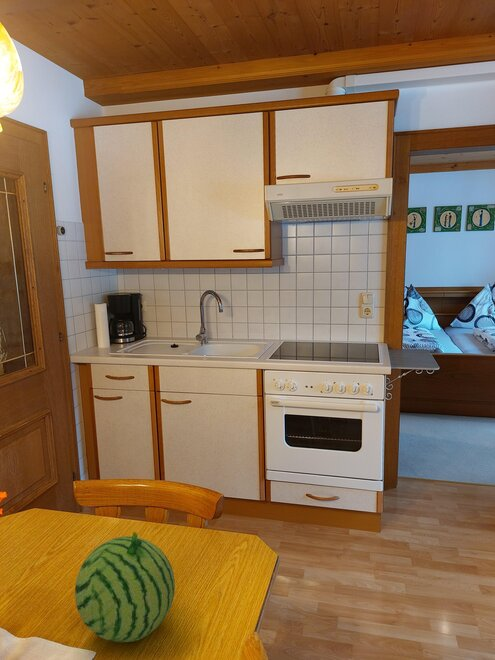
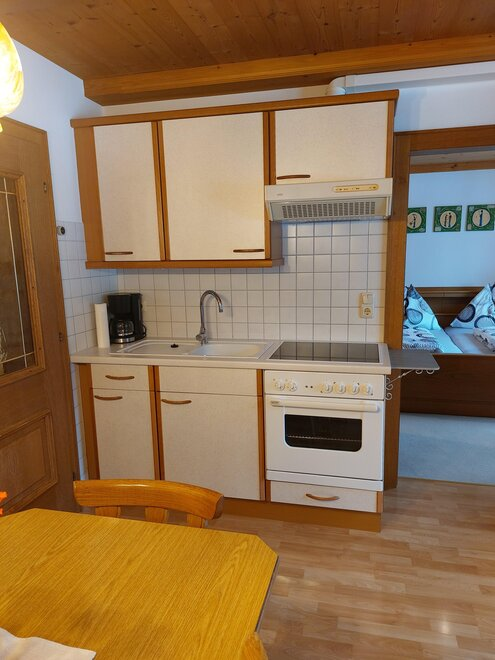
- fruit [74,531,176,643]
